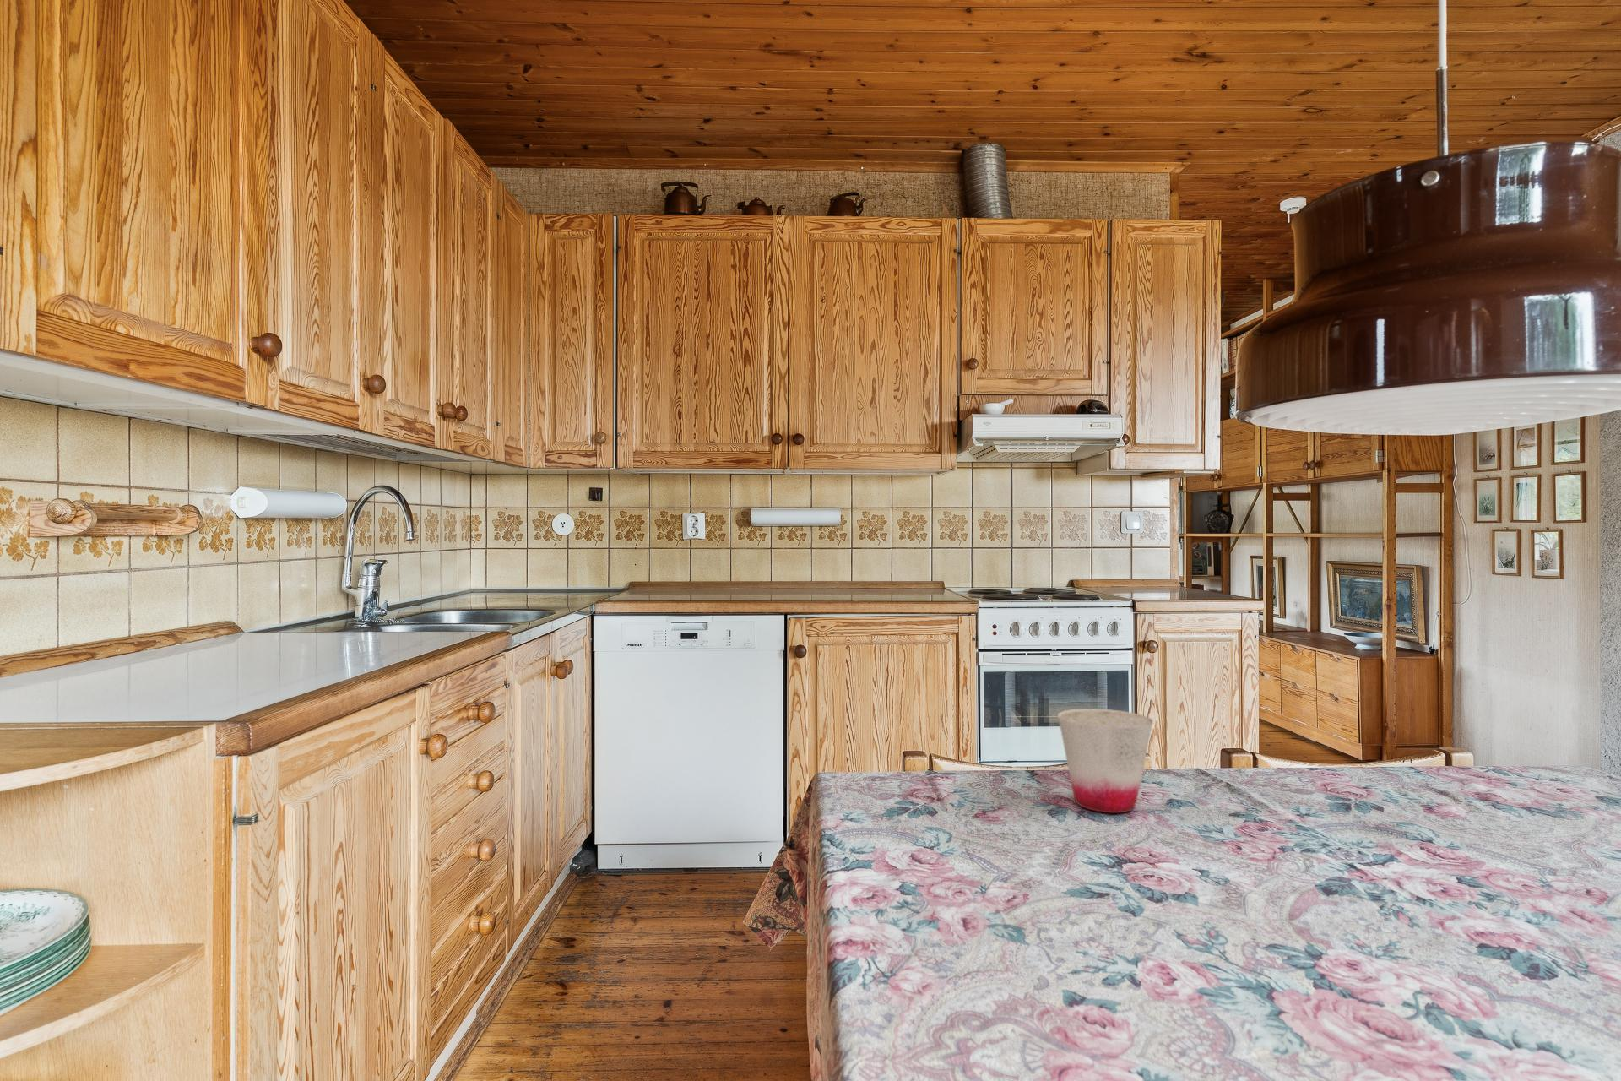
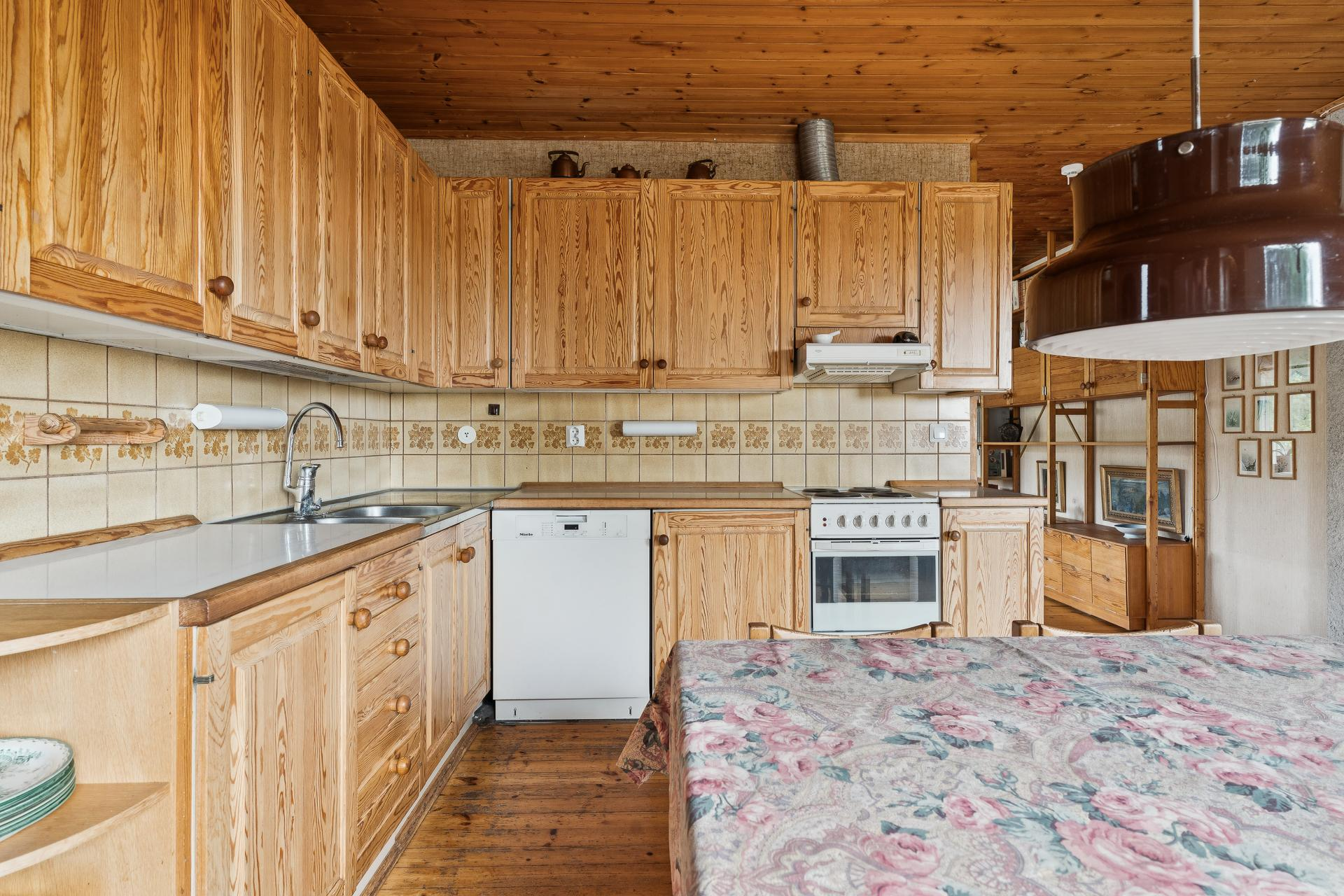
- cup [1057,708,1154,814]
